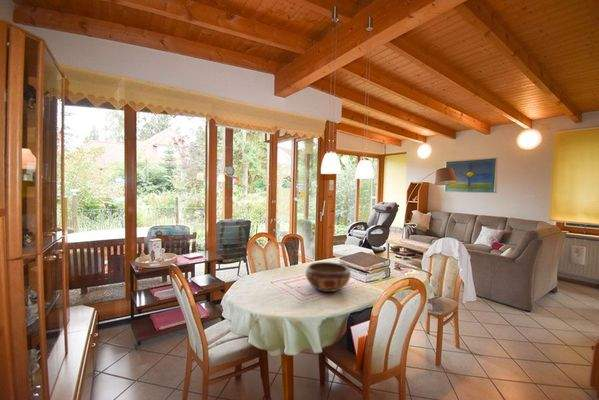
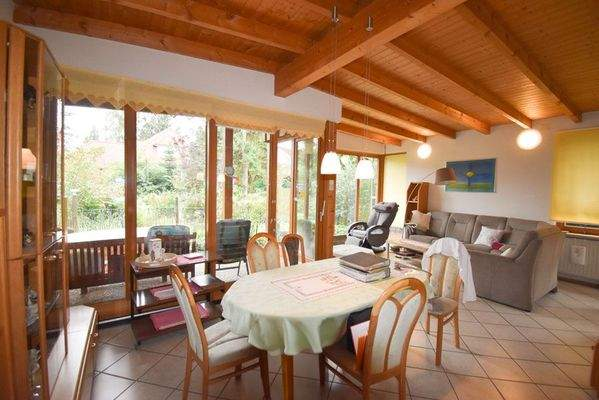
- decorative bowl [305,261,351,293]
